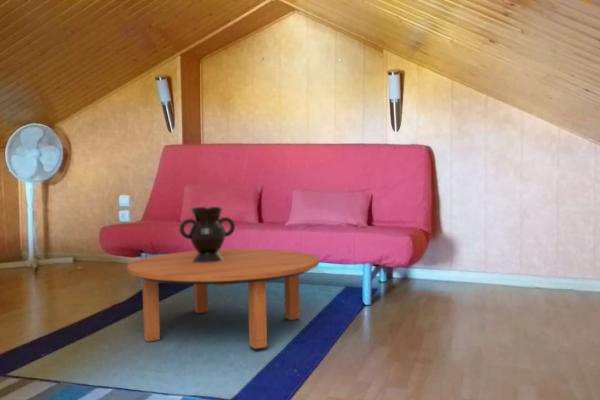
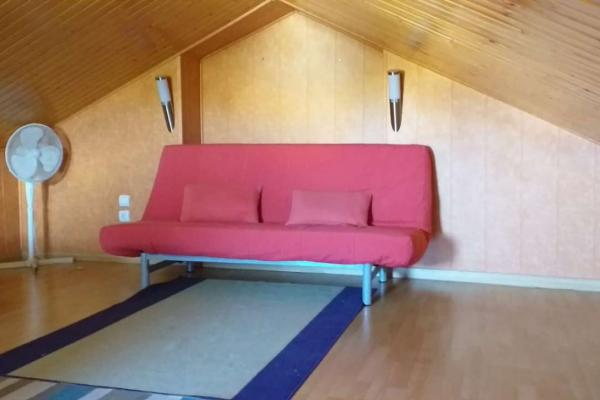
- decorative vase [178,206,236,262]
- coffee table [126,248,320,350]
